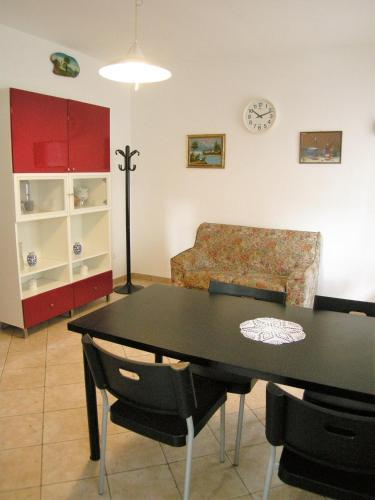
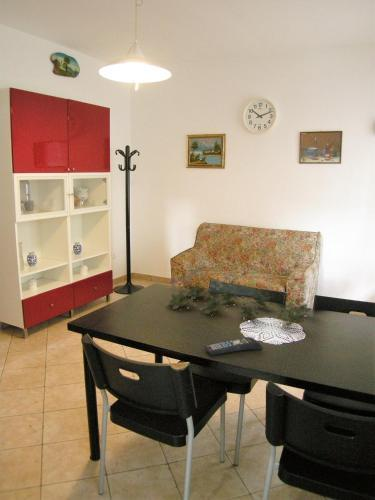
+ plant [165,267,314,329]
+ remote control [203,336,263,356]
